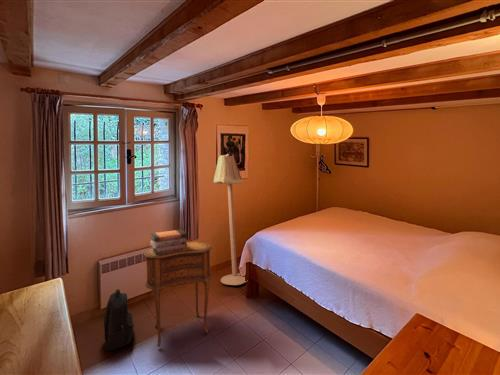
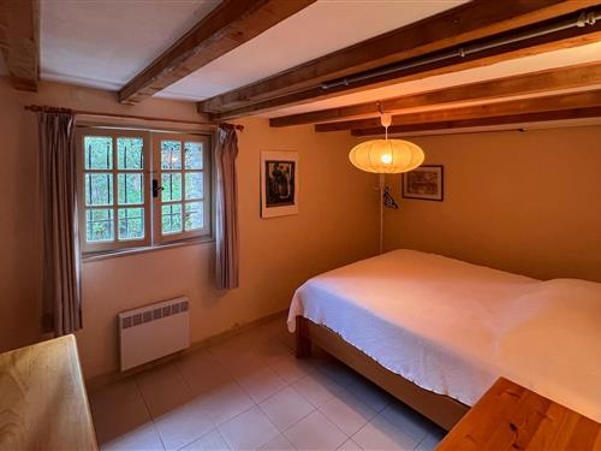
- side table [143,241,213,348]
- floor lamp [213,153,247,286]
- book stack [149,229,189,255]
- backpack [103,288,135,352]
